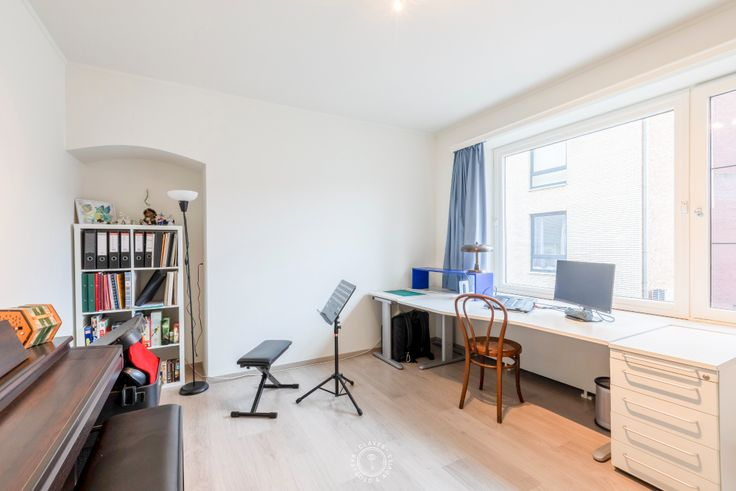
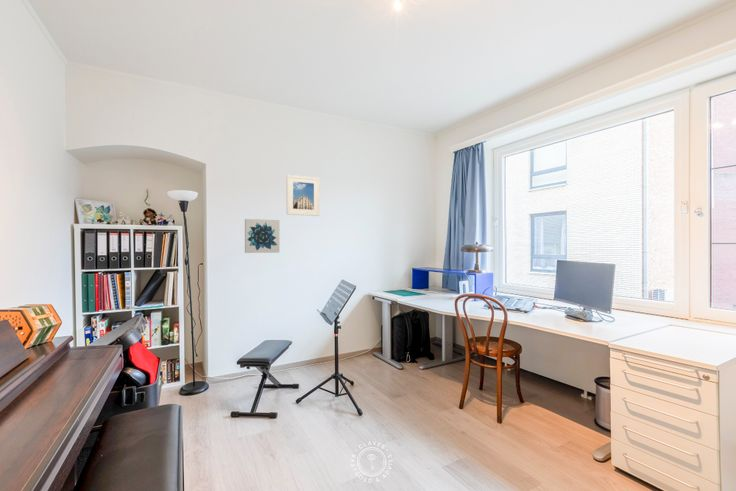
+ wall art [244,218,280,254]
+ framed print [286,174,321,217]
